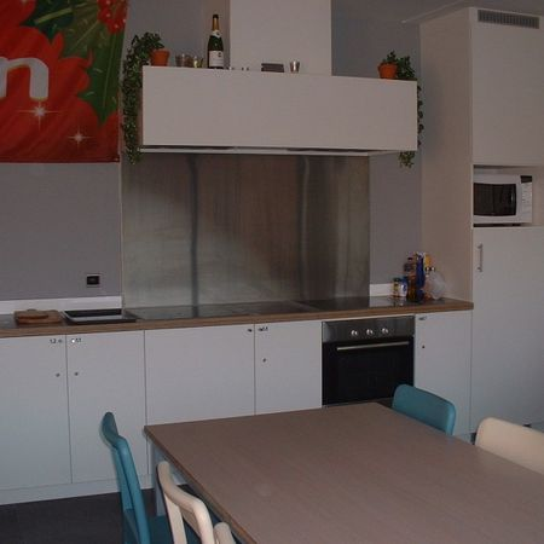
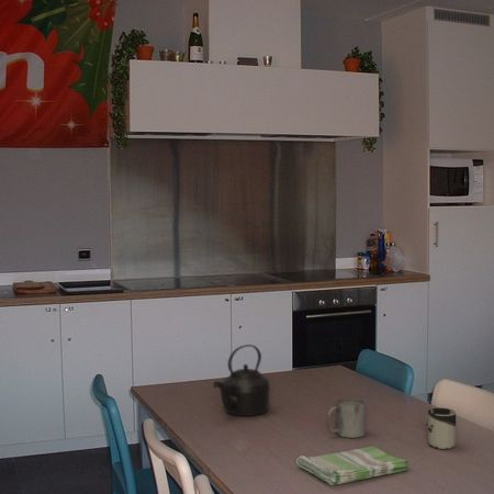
+ dish towel [295,446,409,486]
+ mug [325,397,367,439]
+ cup [424,407,457,450]
+ kettle [212,344,271,417]
